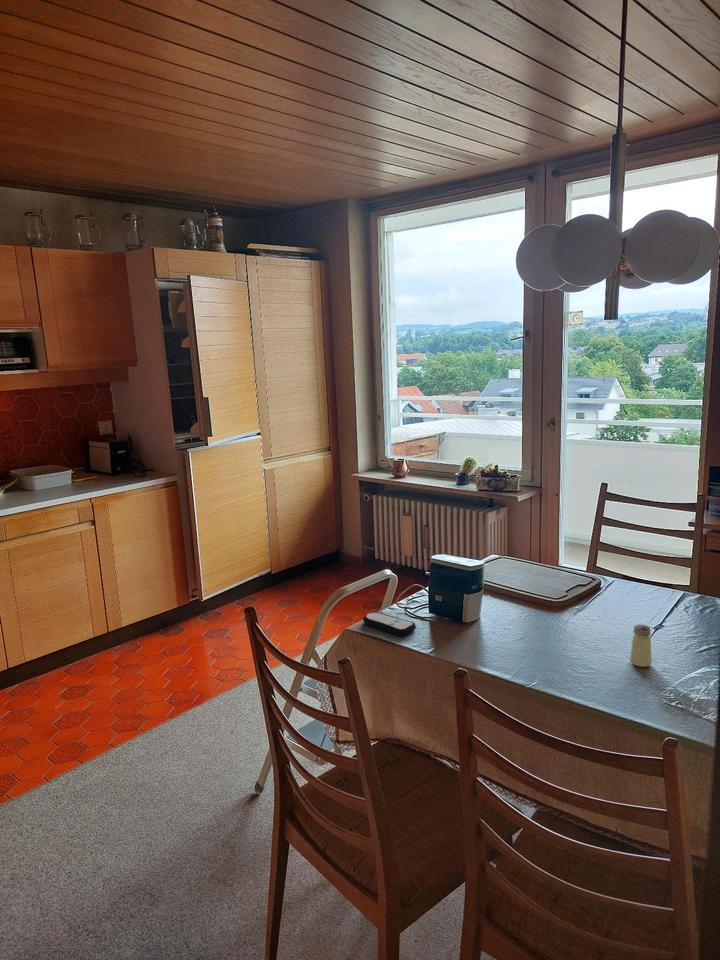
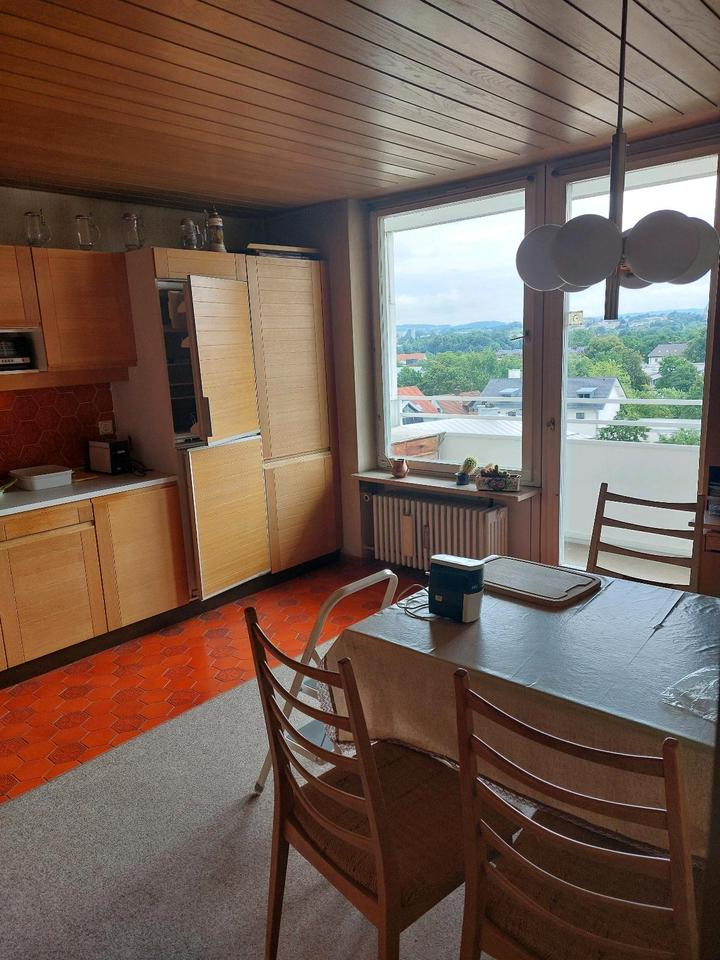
- saltshaker [629,623,653,668]
- remote control [362,611,417,637]
